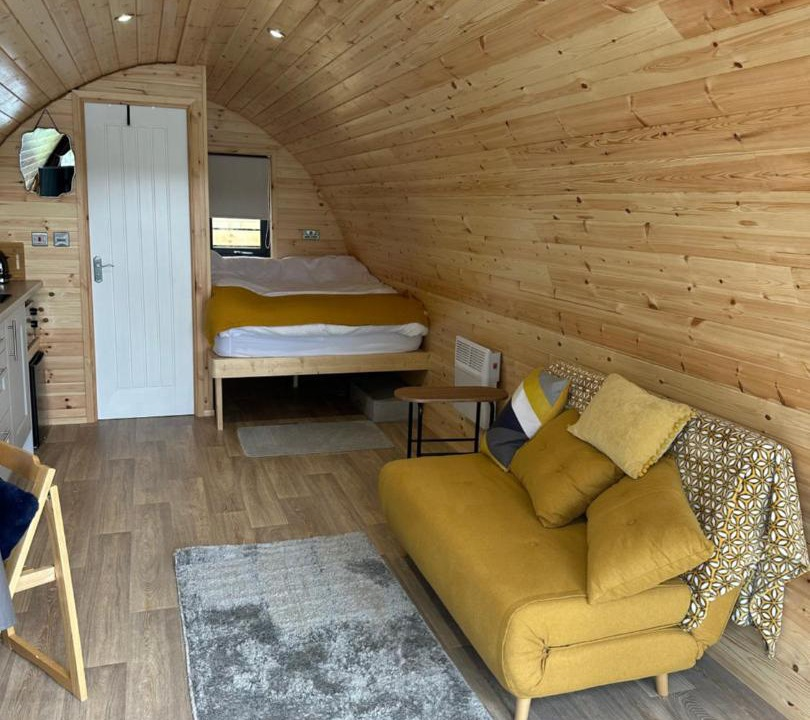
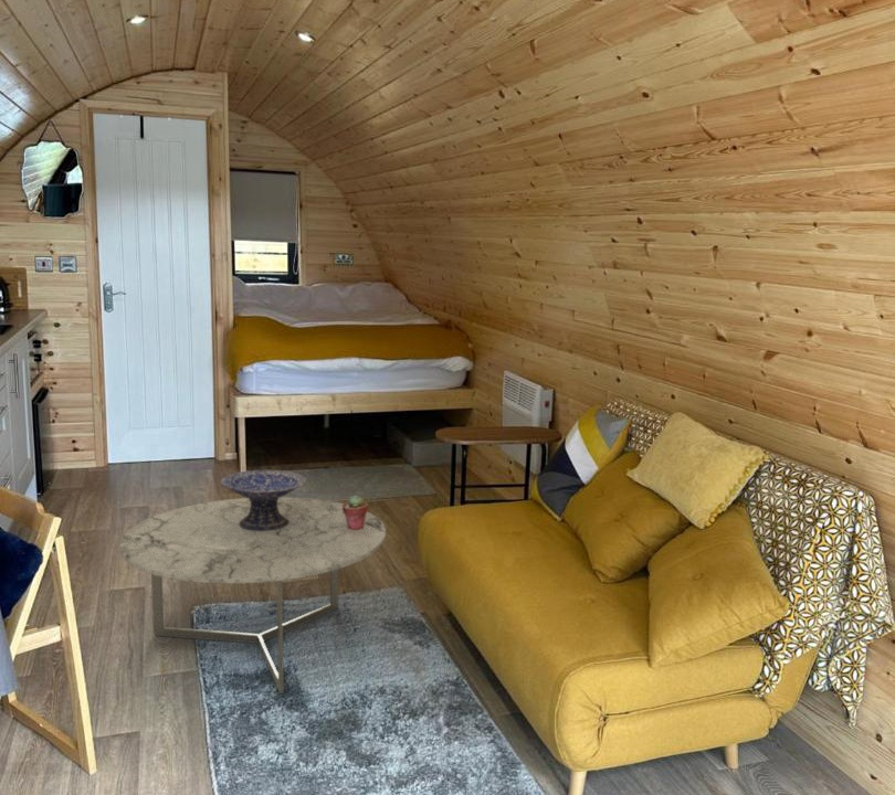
+ decorative bowl [220,469,307,531]
+ coffee table [118,496,387,695]
+ potted succulent [343,495,369,530]
